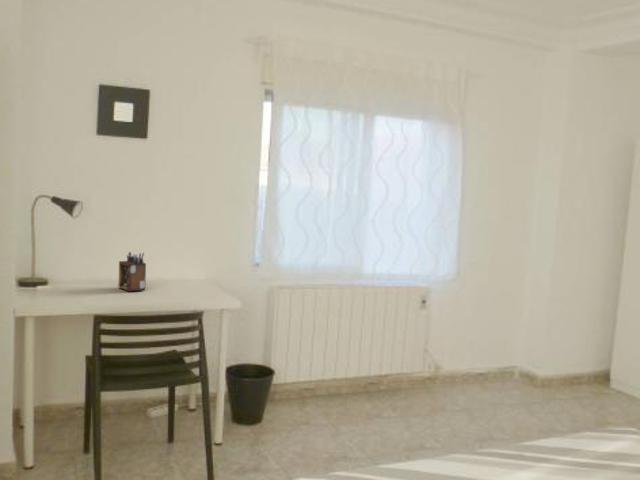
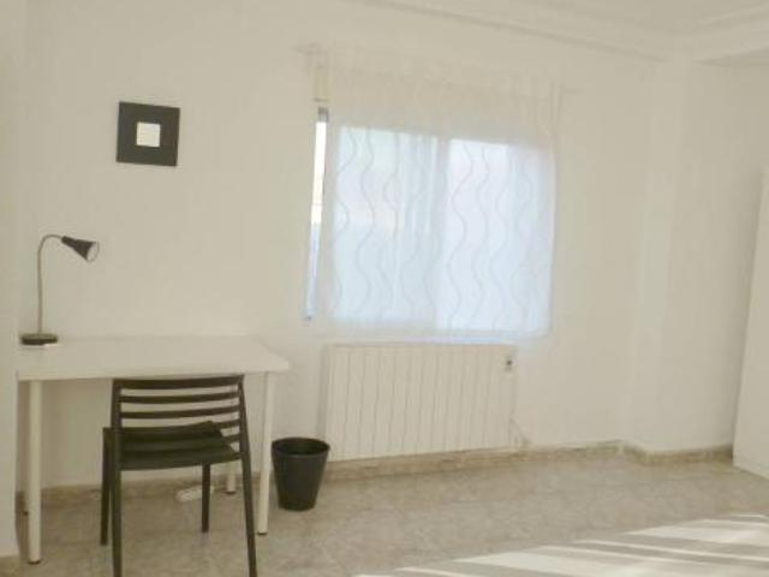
- desk organizer [118,250,147,292]
